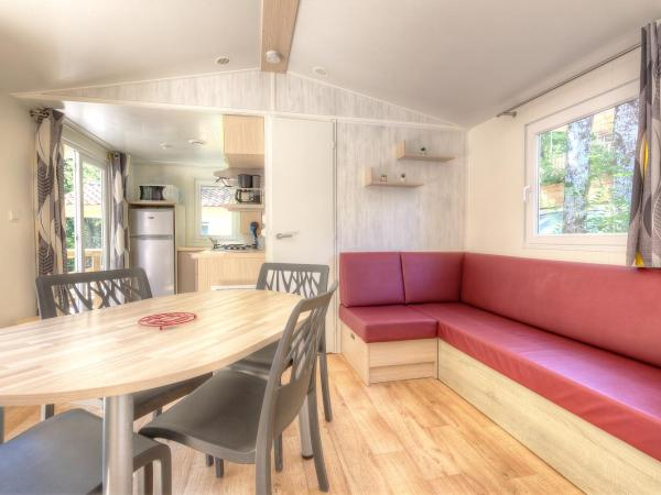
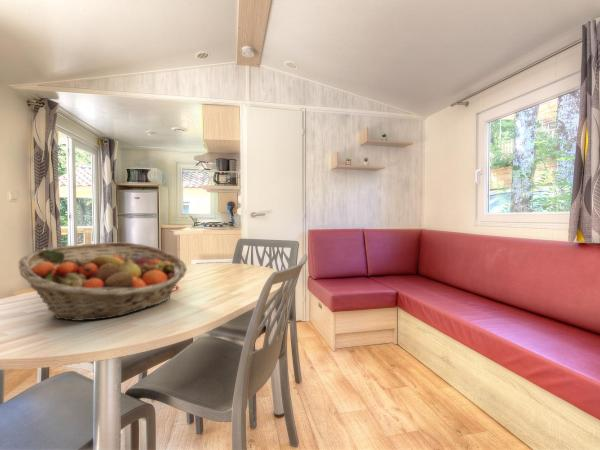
+ fruit basket [17,241,188,322]
